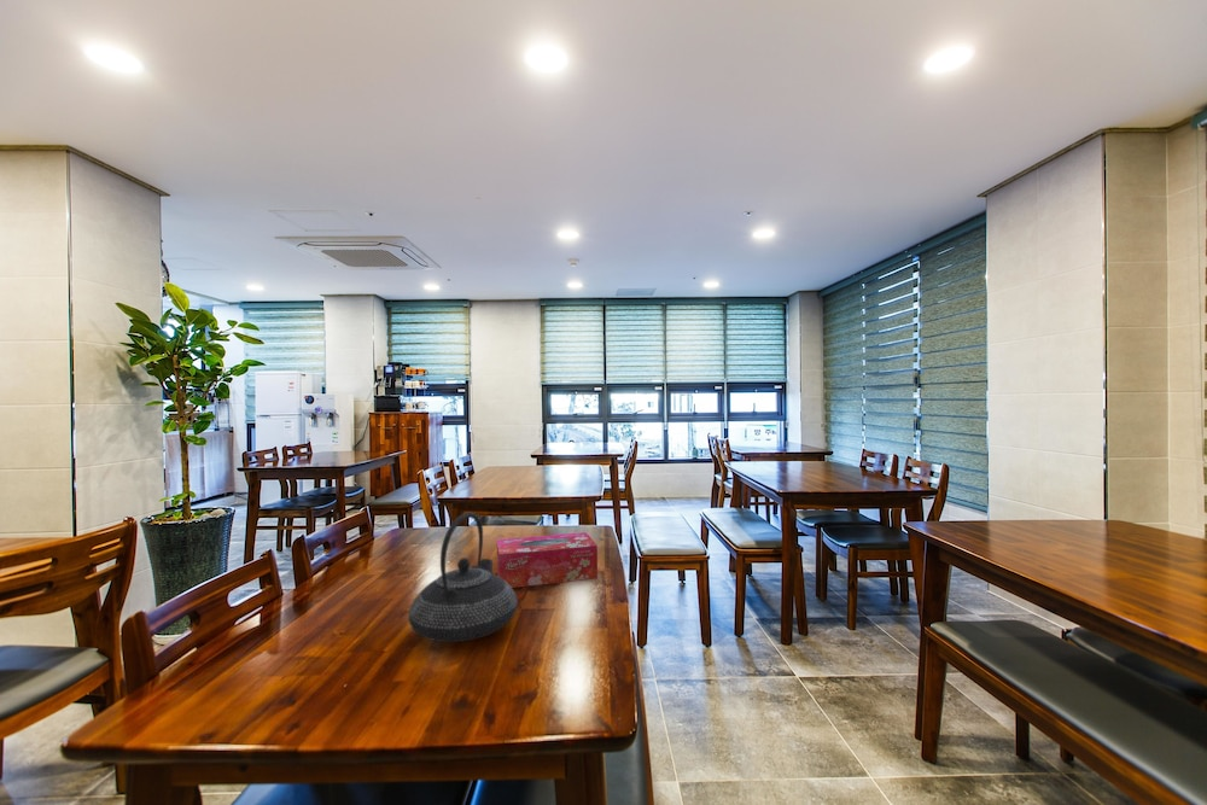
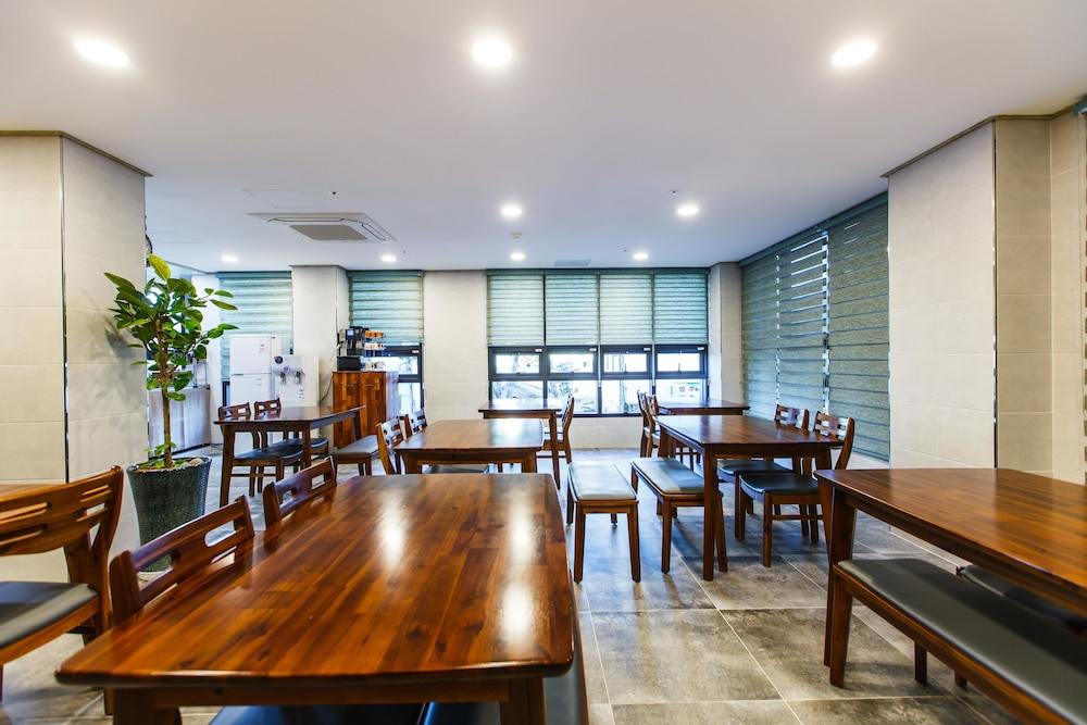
- tissue box [496,531,599,589]
- teapot [407,512,519,643]
